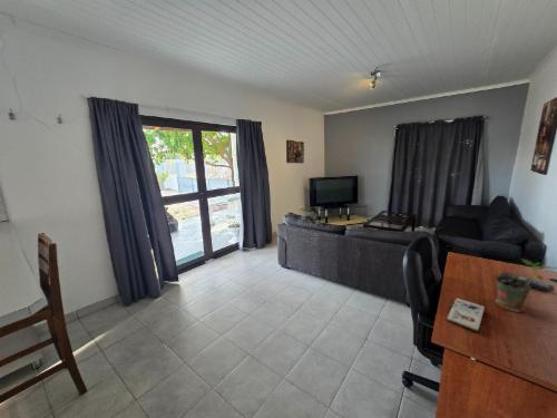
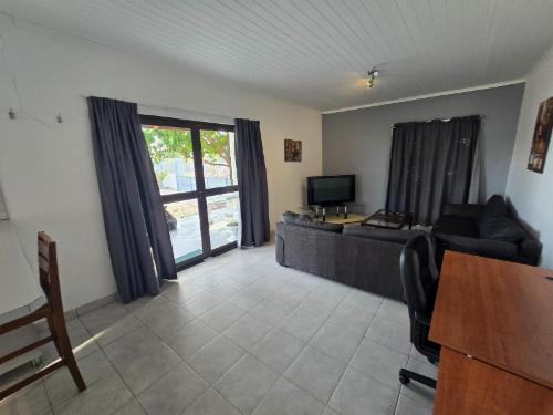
- remote control [497,272,556,292]
- paperback book [446,298,486,332]
- potted plant [494,257,557,313]
